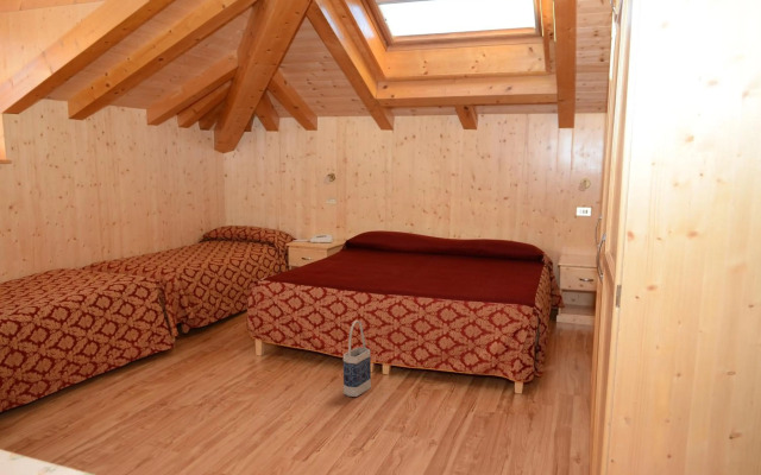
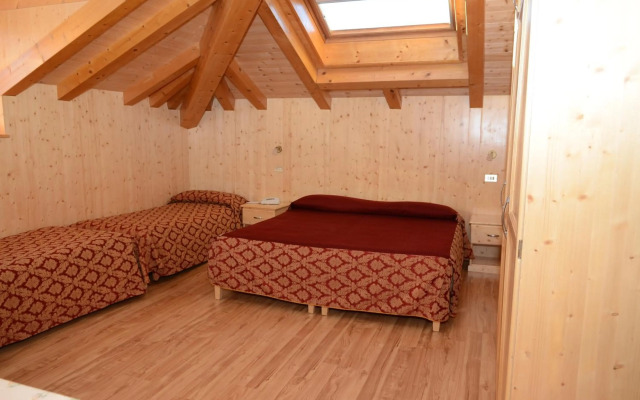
- bag [342,319,372,398]
